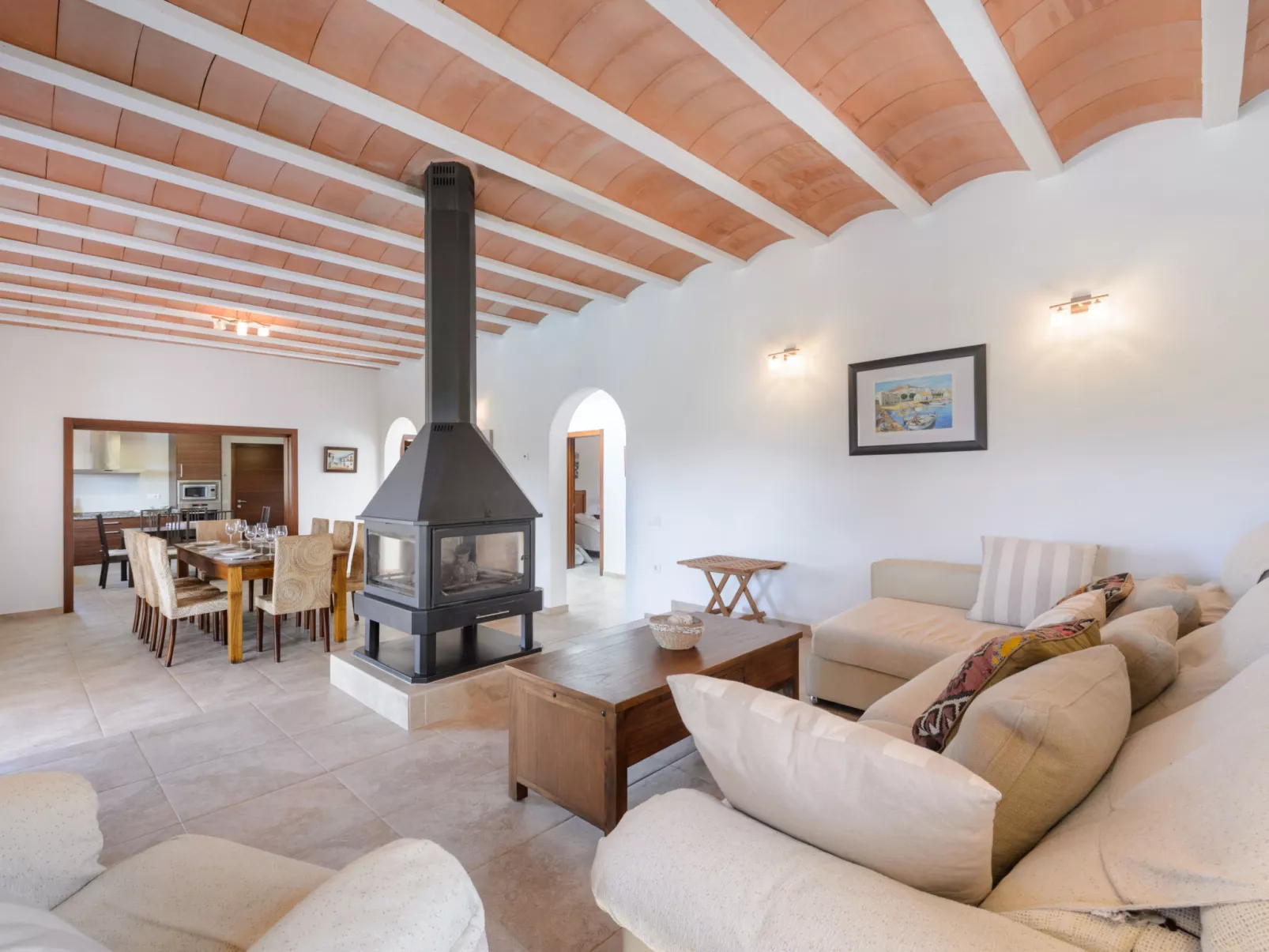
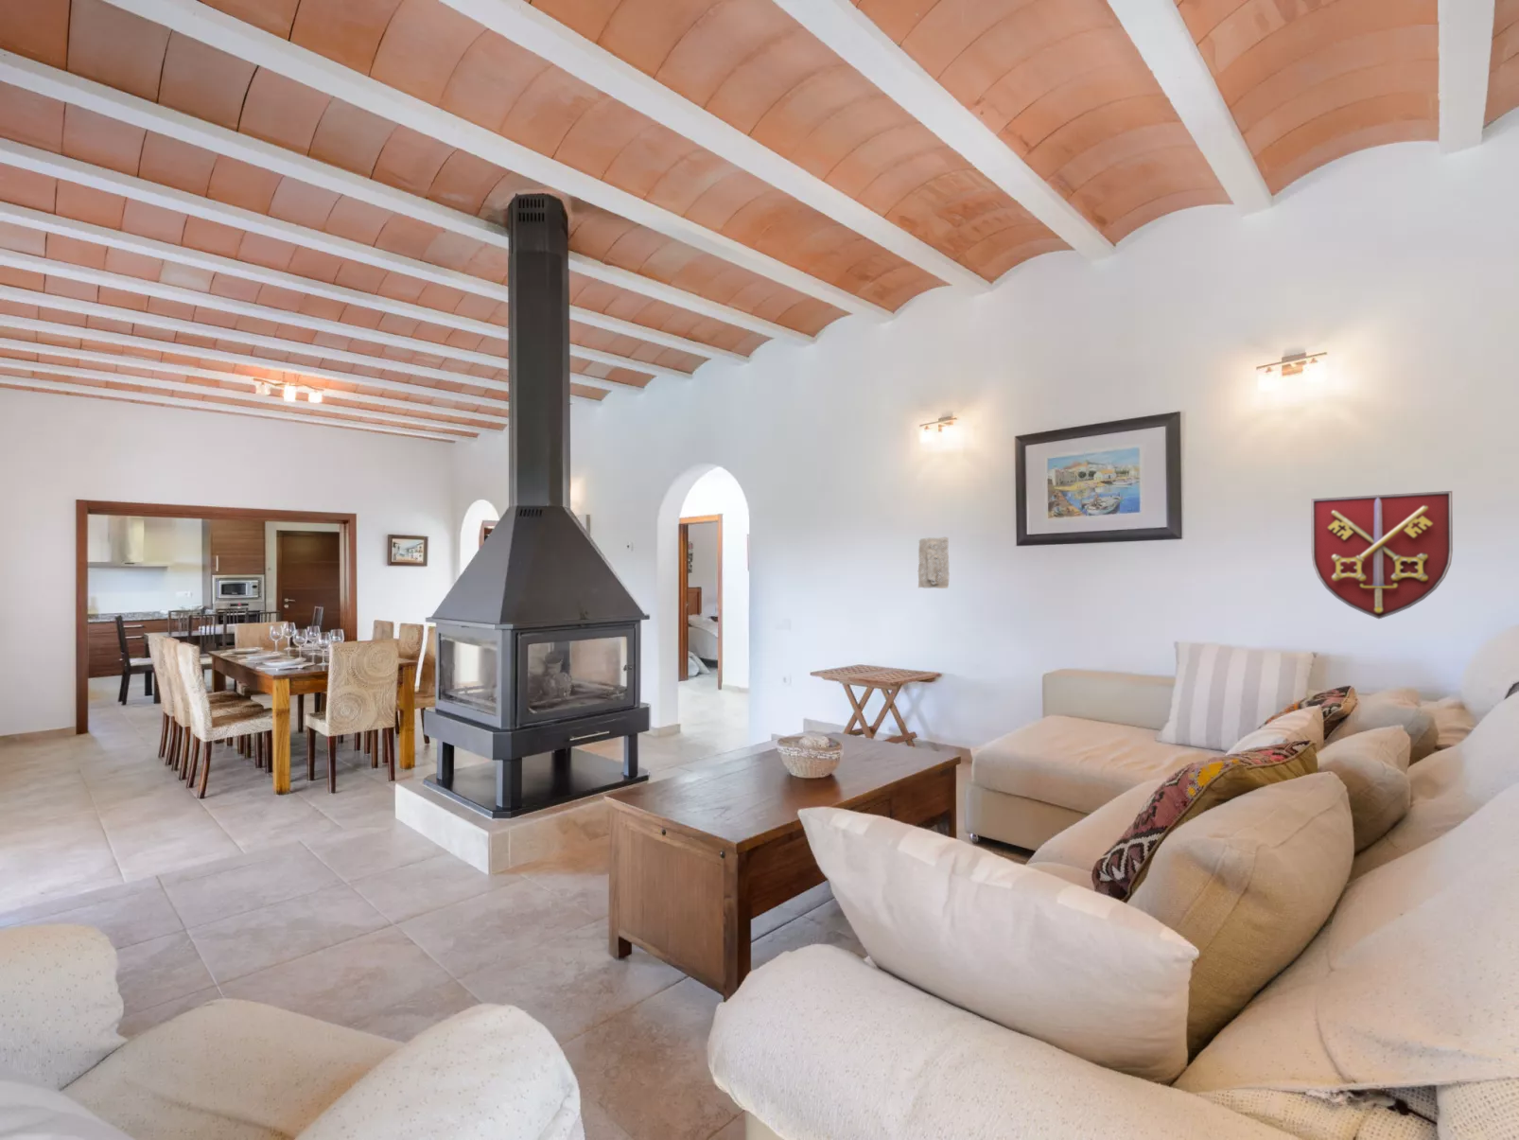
+ decorative shield [1310,490,1453,619]
+ stone relief [917,536,950,589]
